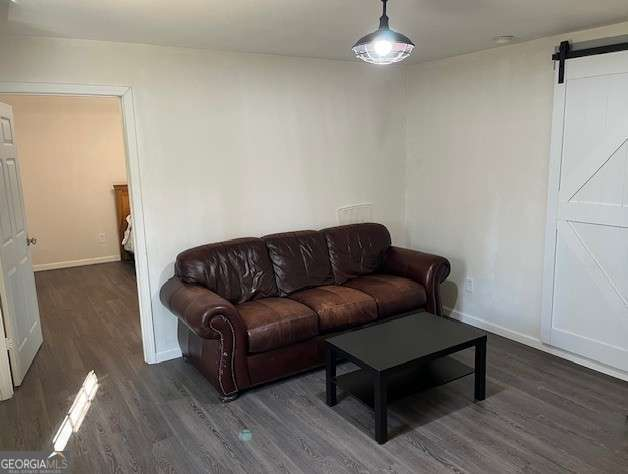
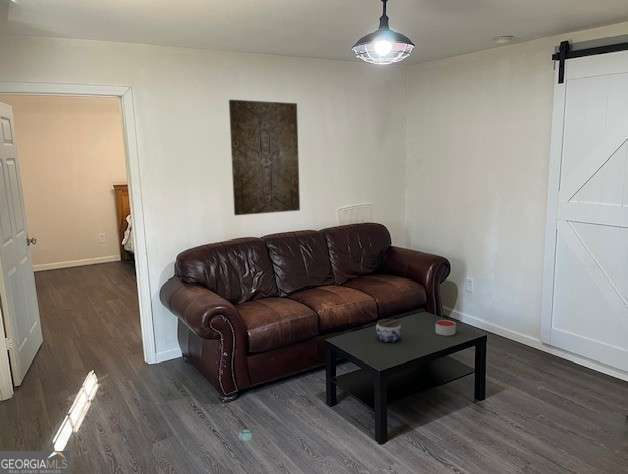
+ jar [375,318,402,343]
+ wall art [228,99,301,216]
+ candle [435,319,457,337]
